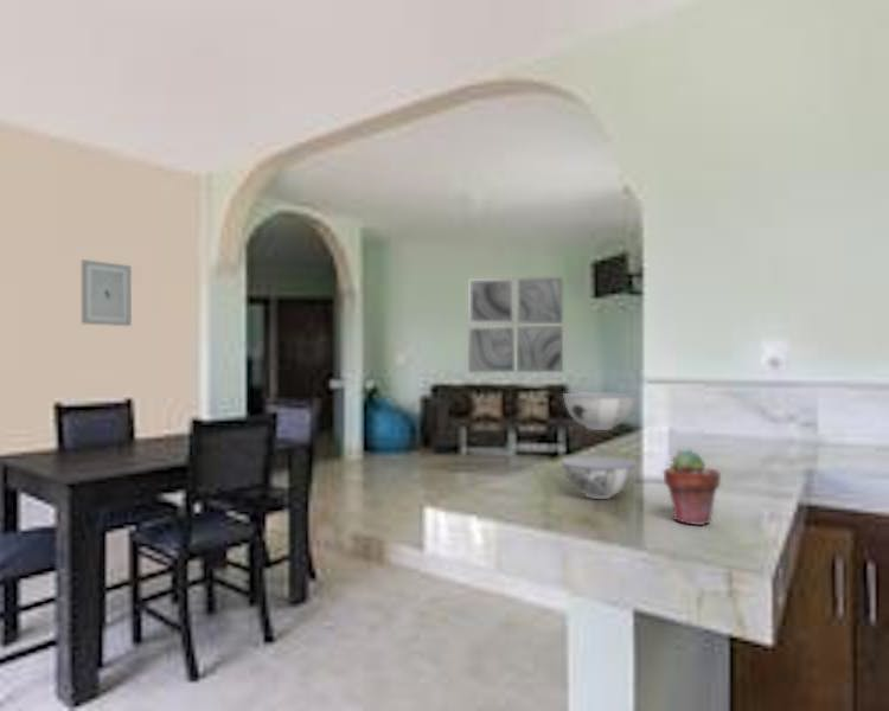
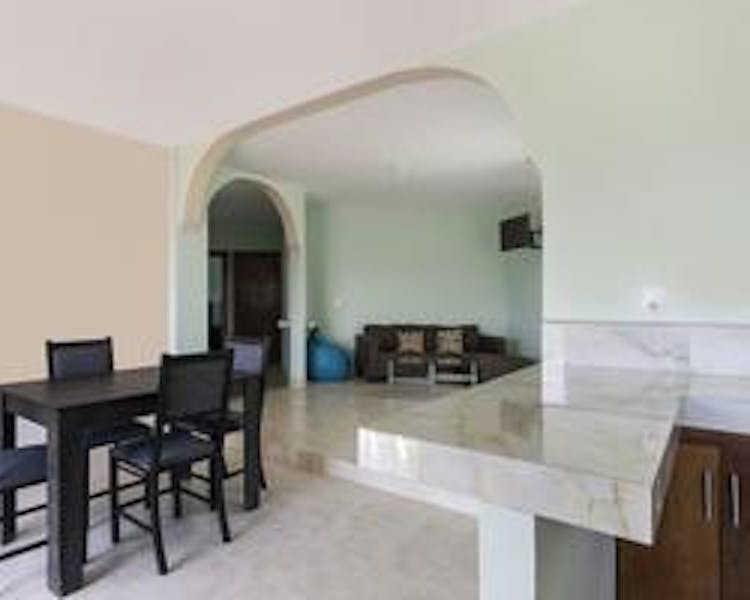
- wall art [467,276,564,373]
- wall art [81,258,133,327]
- potted succulent [663,448,722,526]
- bowl [561,391,638,500]
